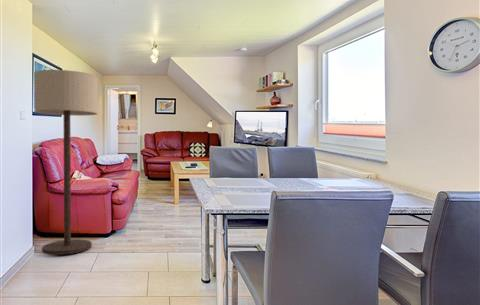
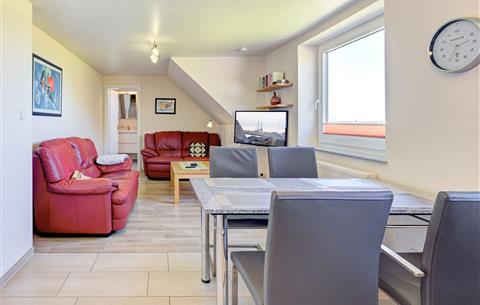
- floor lamp [33,69,98,256]
